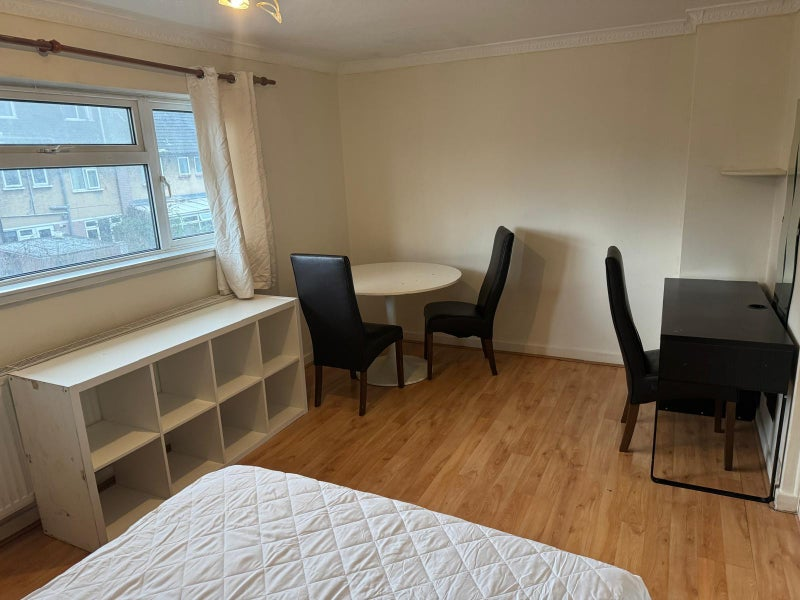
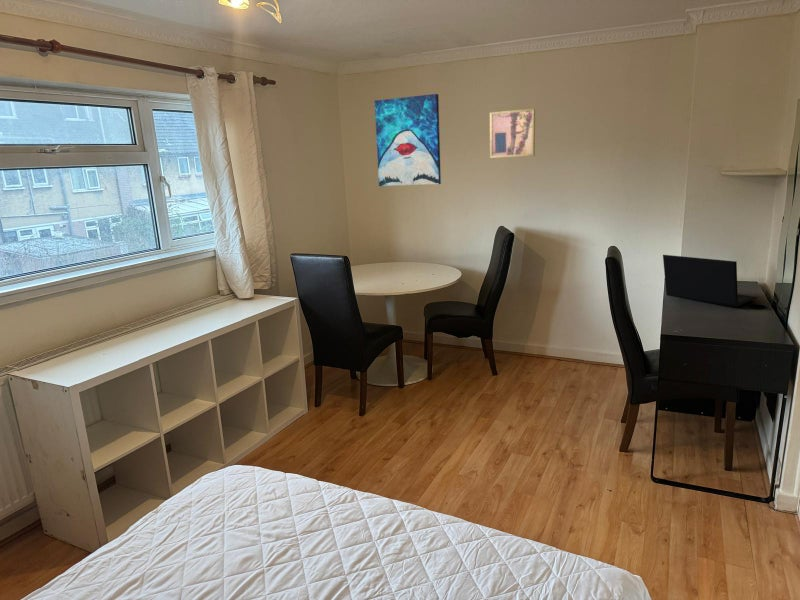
+ wall art [489,108,536,159]
+ laptop [662,254,758,308]
+ wall art [374,93,442,187]
